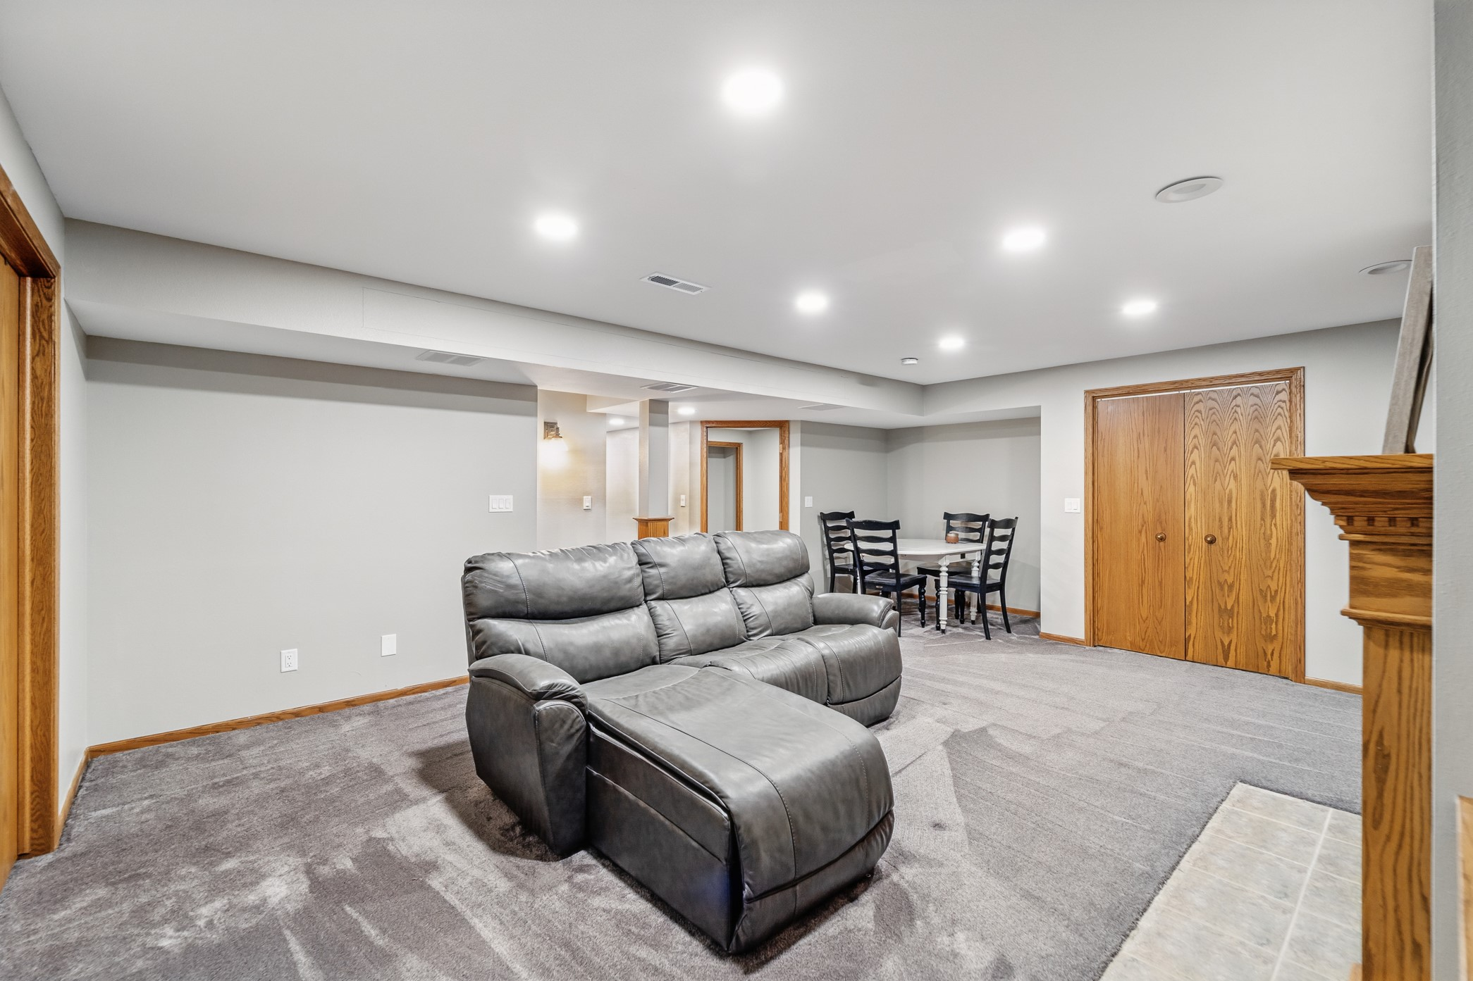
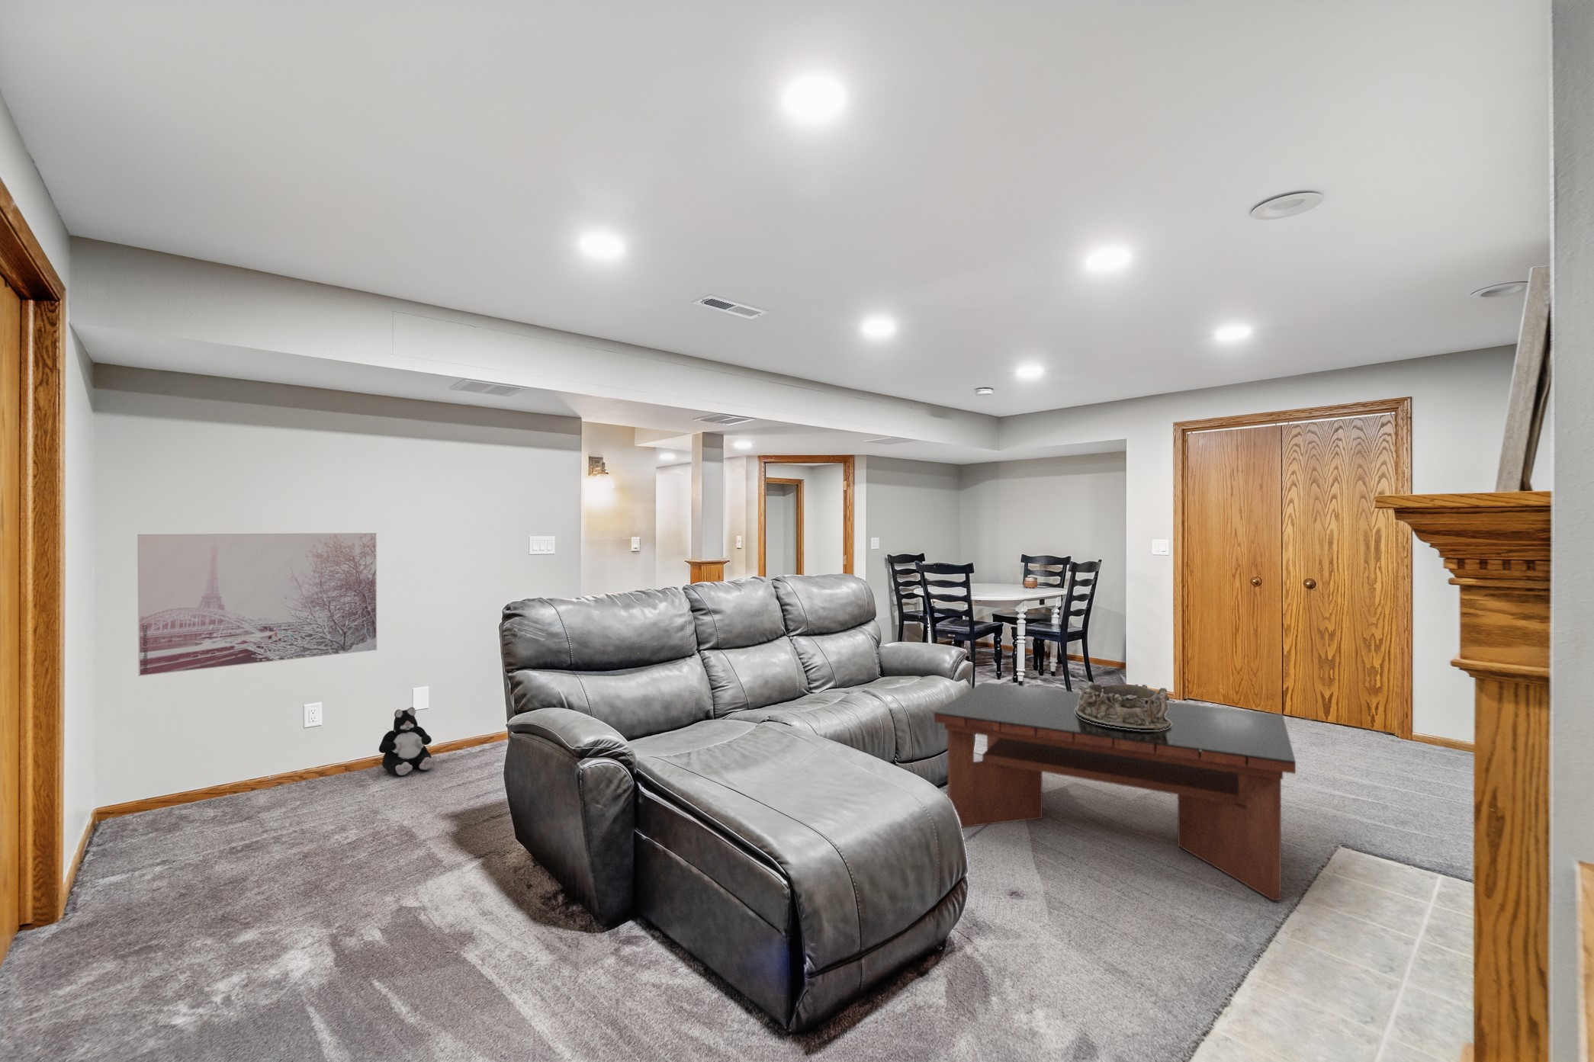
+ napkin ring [1075,680,1171,730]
+ plush toy [378,706,437,776]
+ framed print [136,532,378,677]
+ coffee table [934,682,1297,901]
